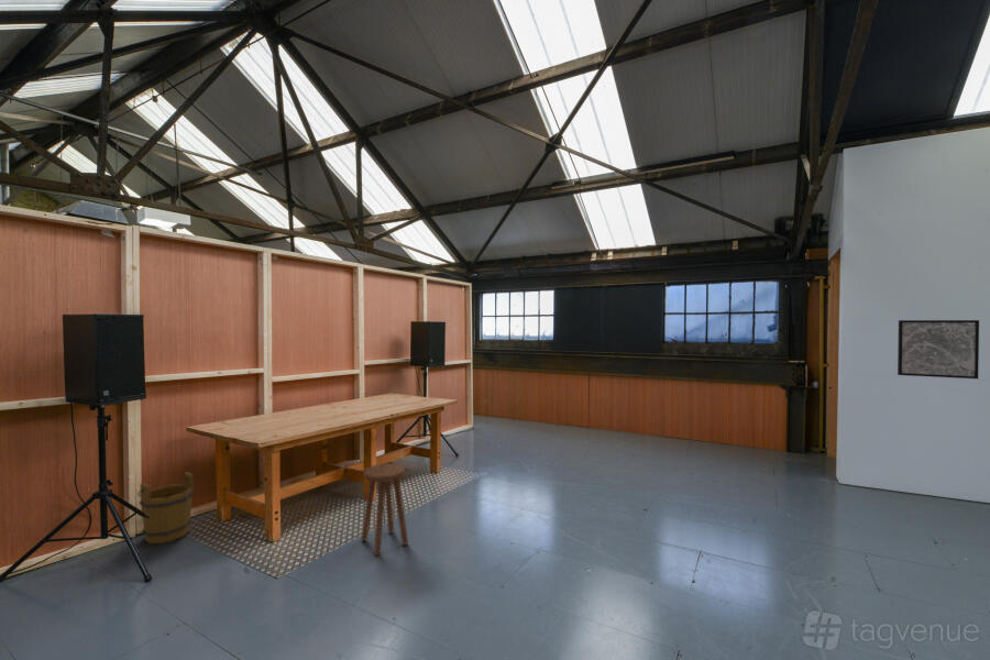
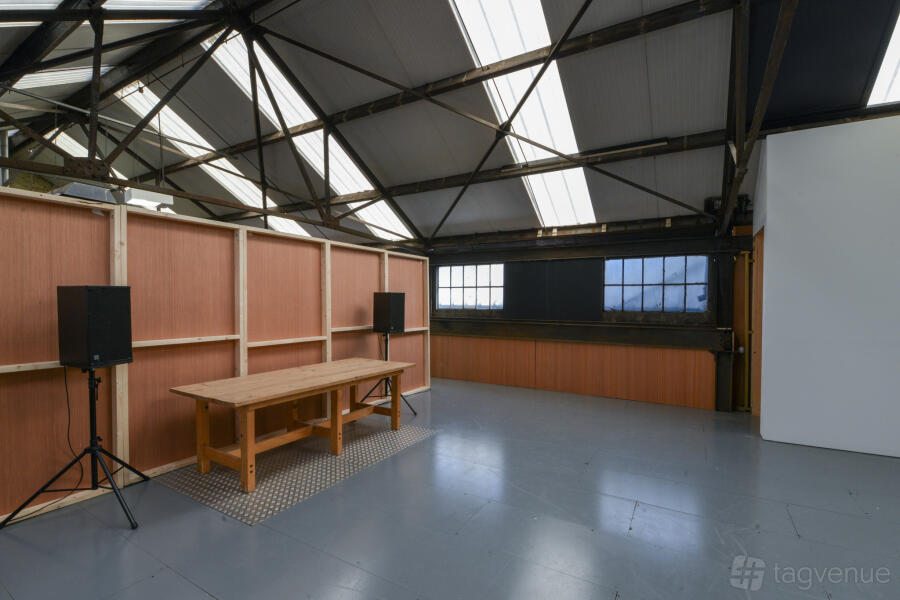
- bucket [136,471,195,544]
- stool [360,462,409,557]
- wall art [897,319,980,380]
